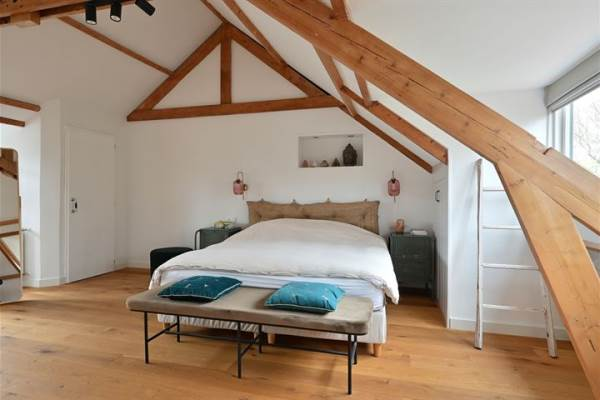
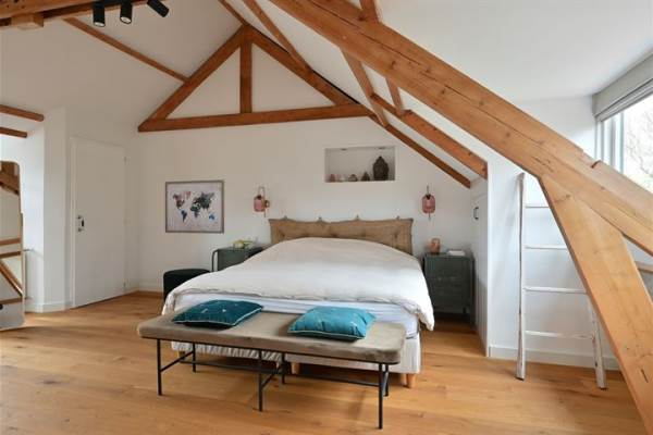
+ wall art [164,178,225,235]
